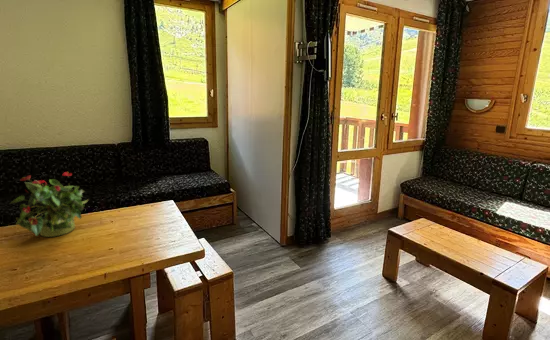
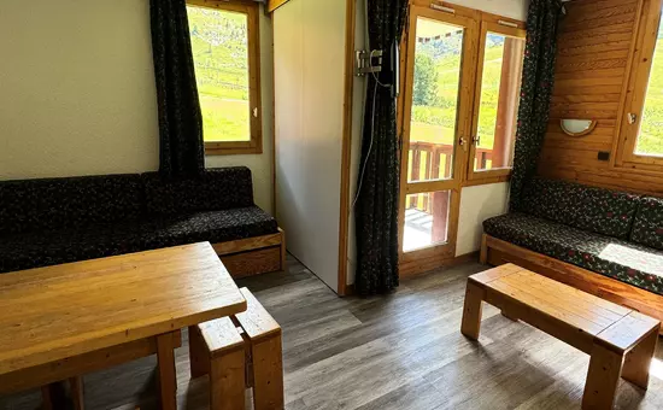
- potted plant [9,171,90,238]
